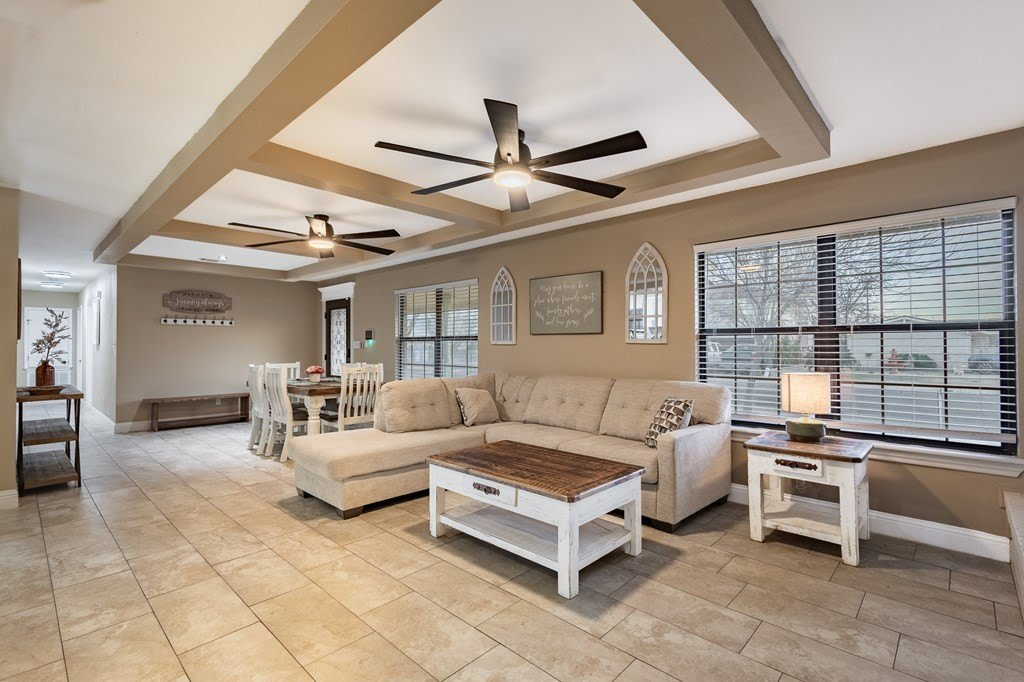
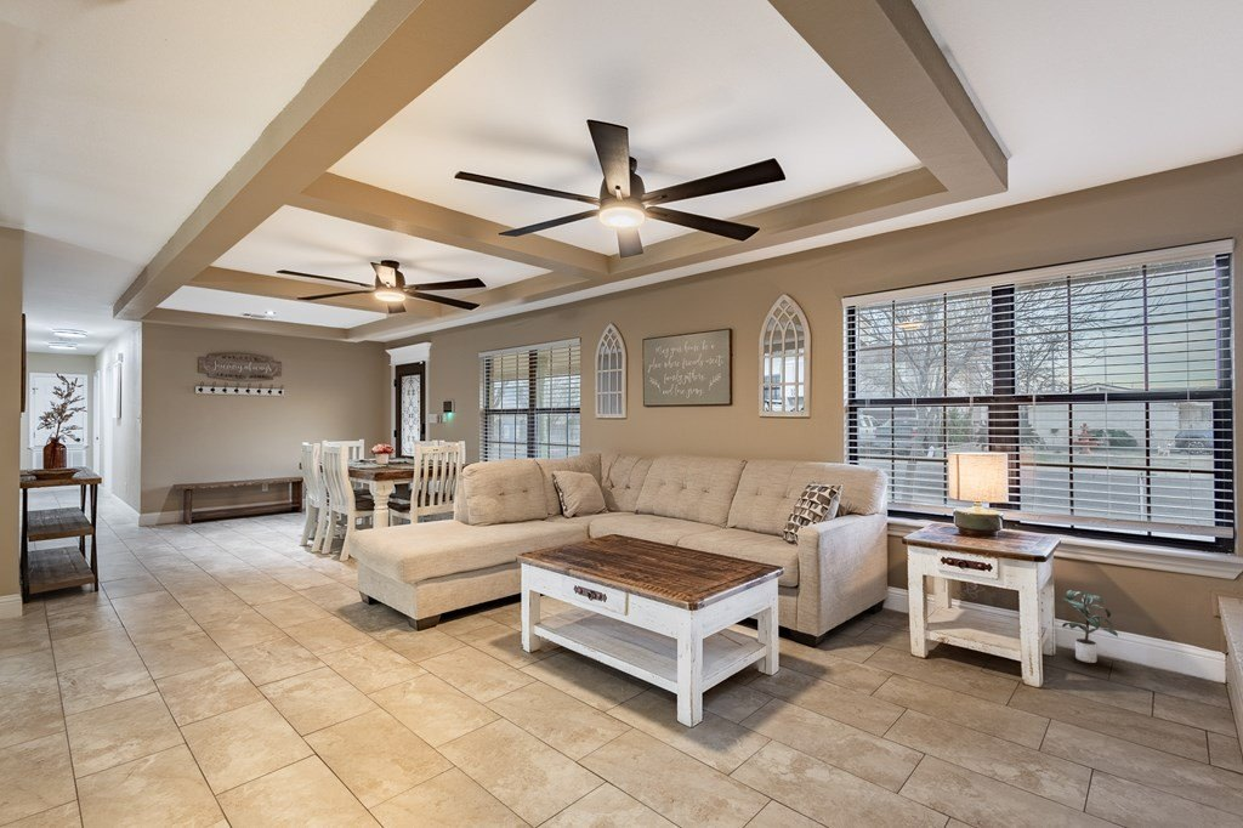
+ potted plant [1061,590,1119,664]
